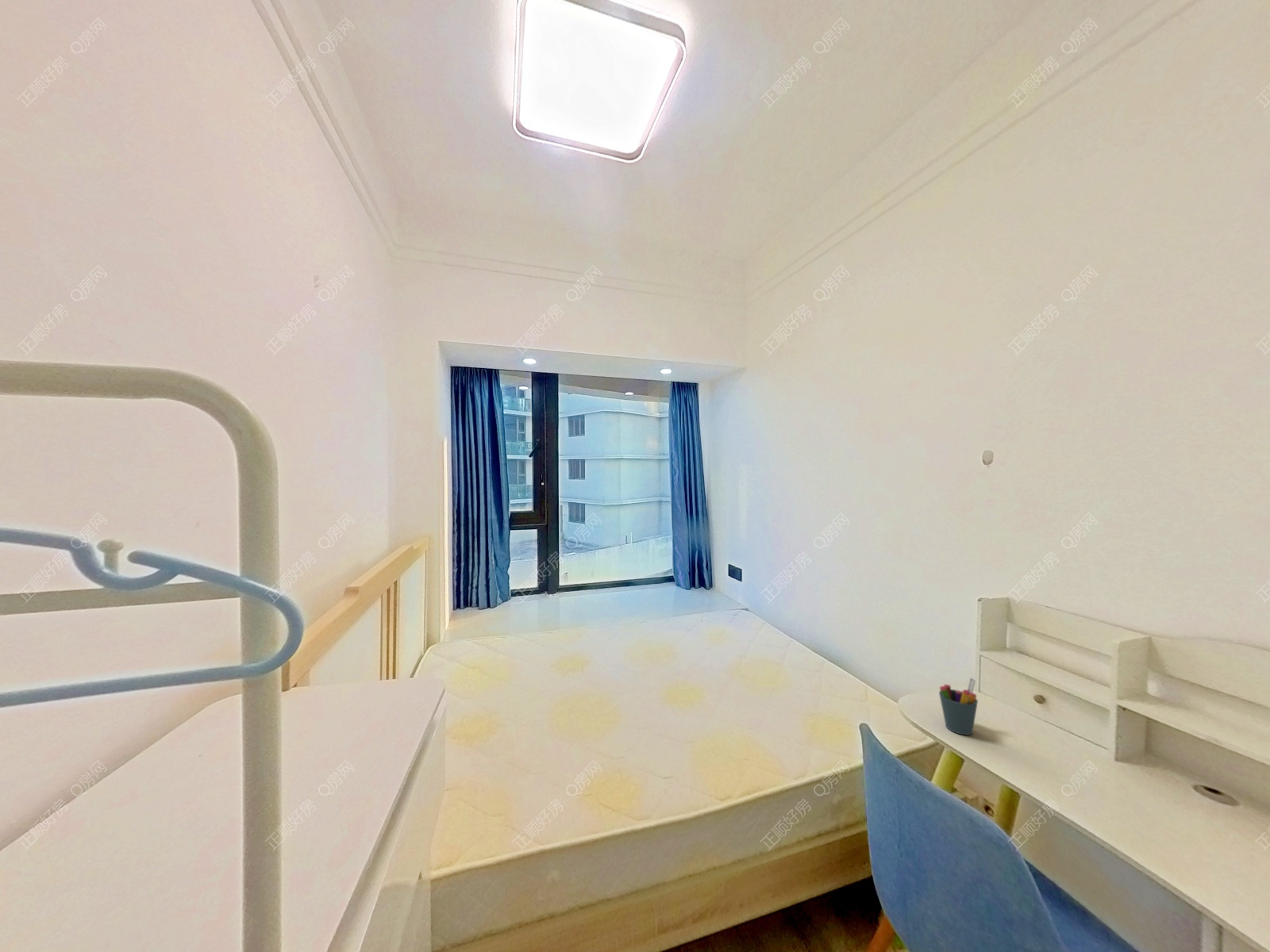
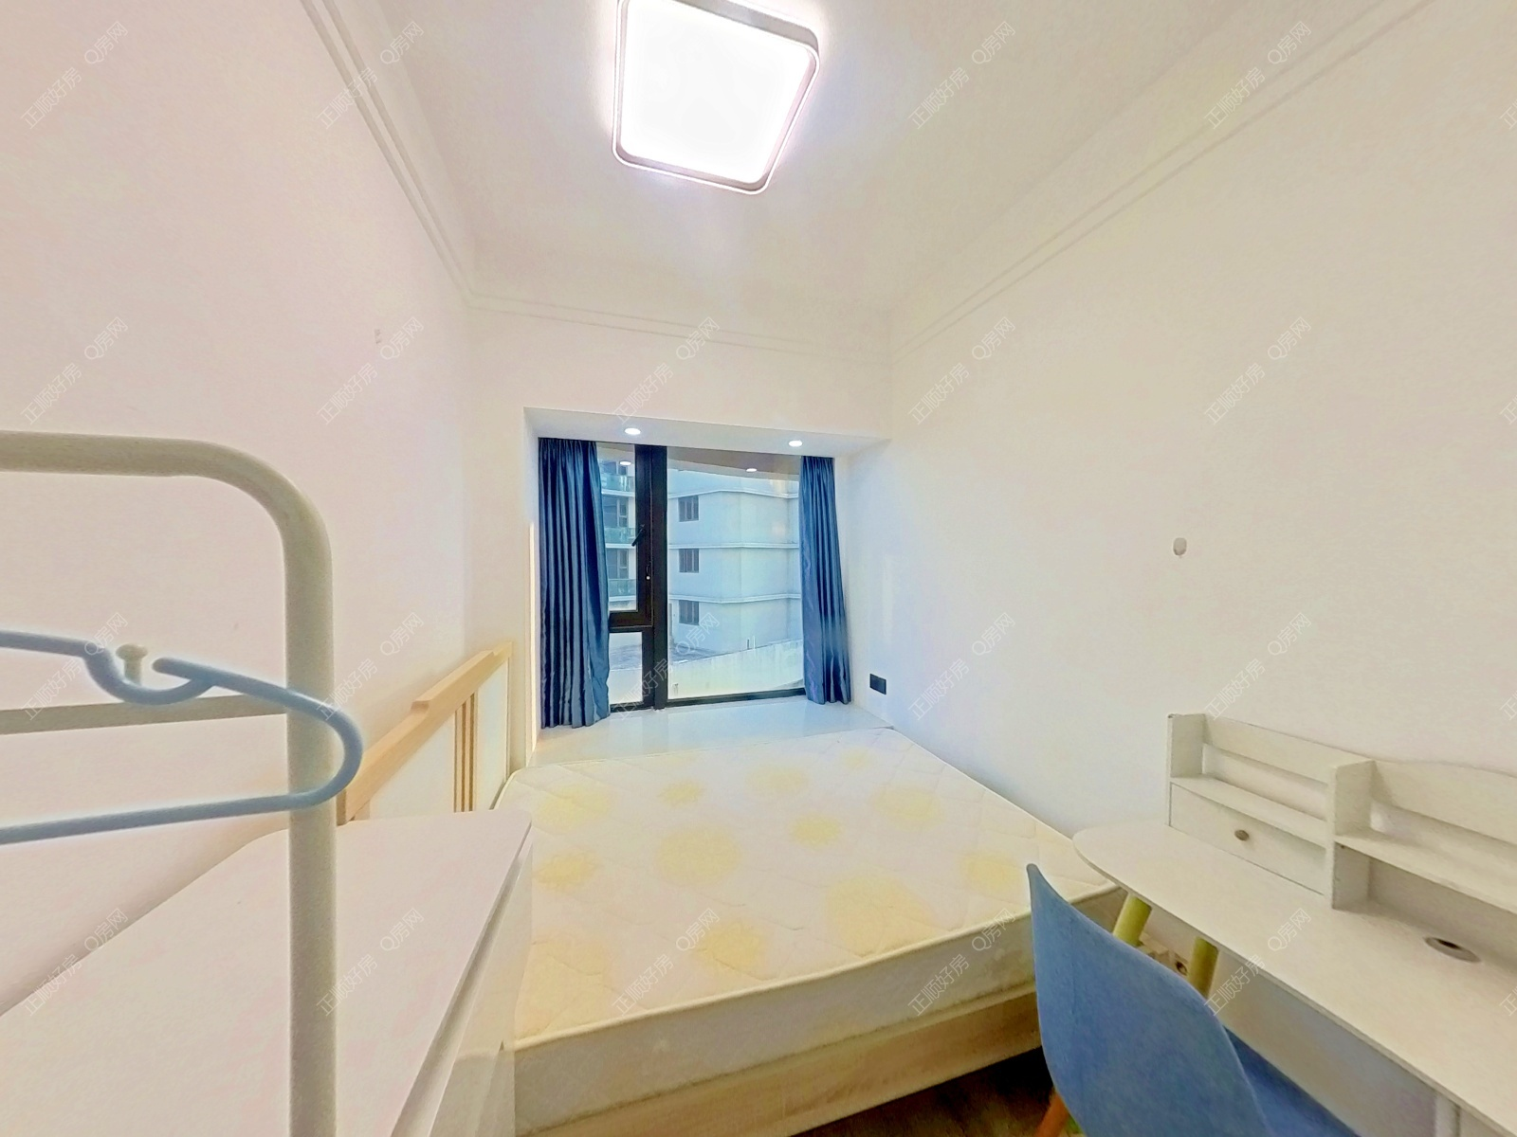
- pen holder [938,677,979,736]
